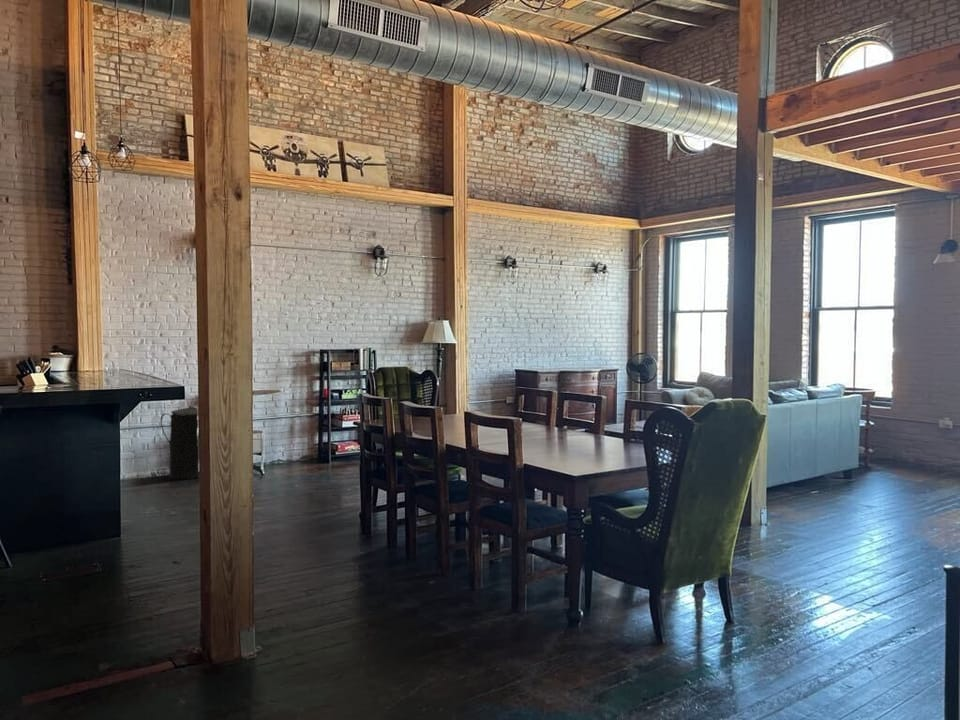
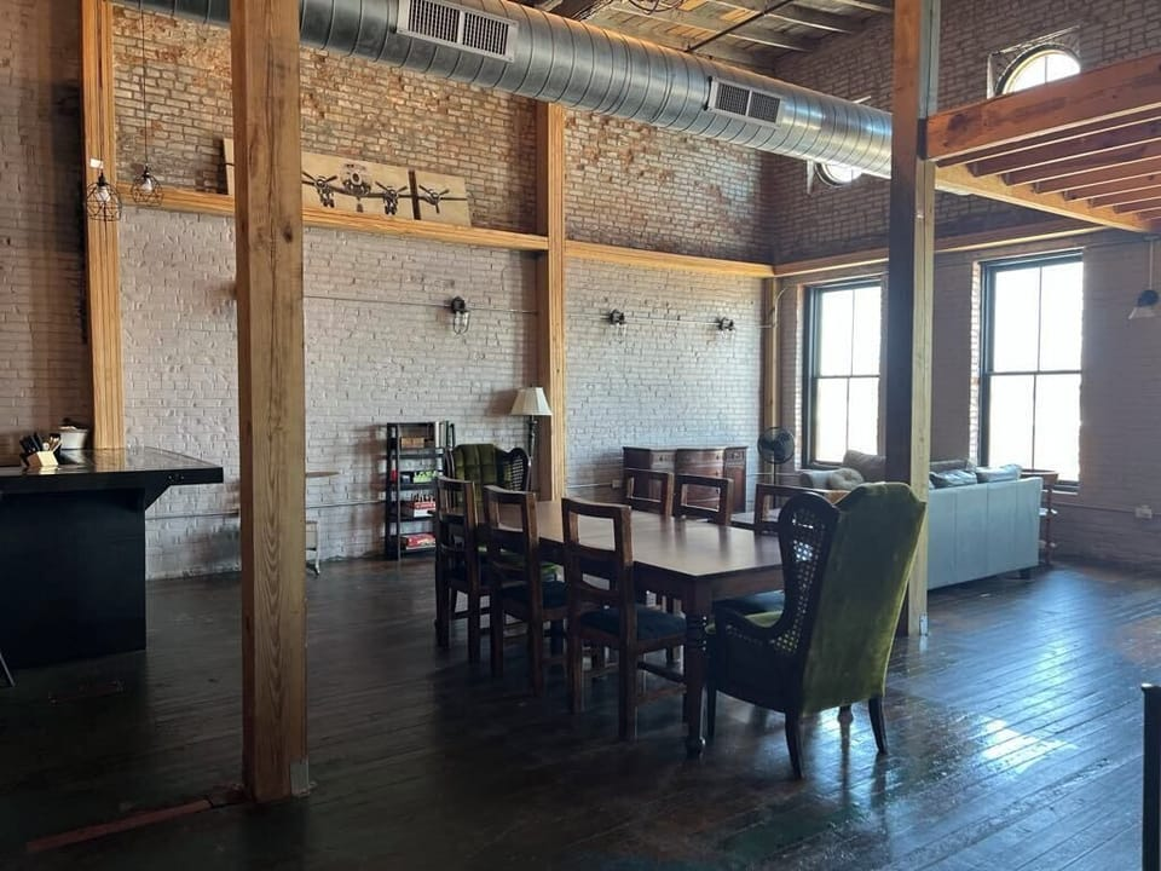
- trash can [159,405,199,481]
